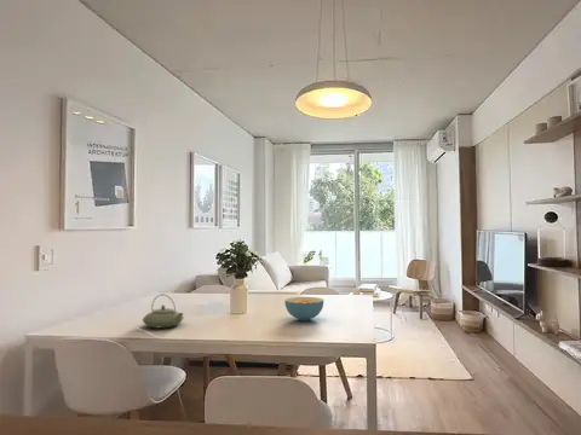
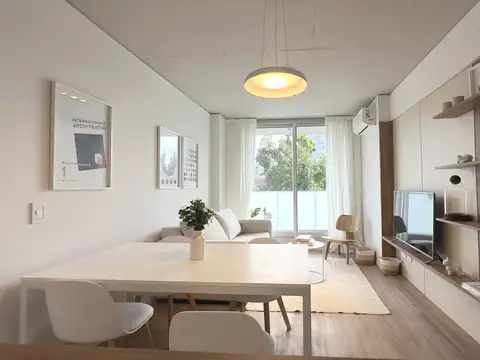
- cereal bowl [283,296,324,321]
- teapot [142,294,185,329]
